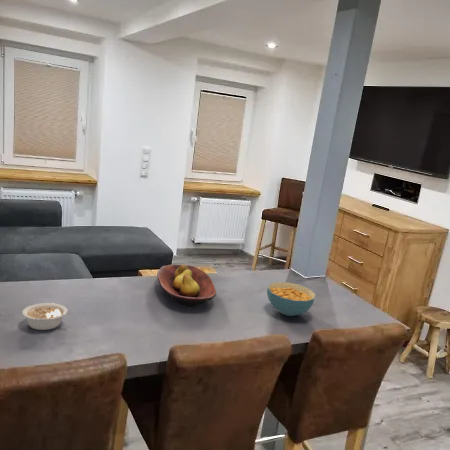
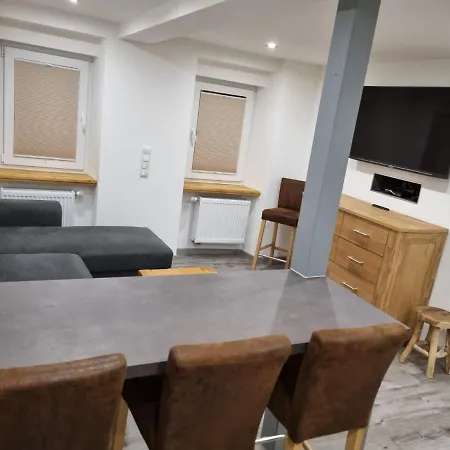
- cereal bowl [266,281,317,317]
- legume [21,302,73,331]
- fruit bowl [156,263,217,308]
